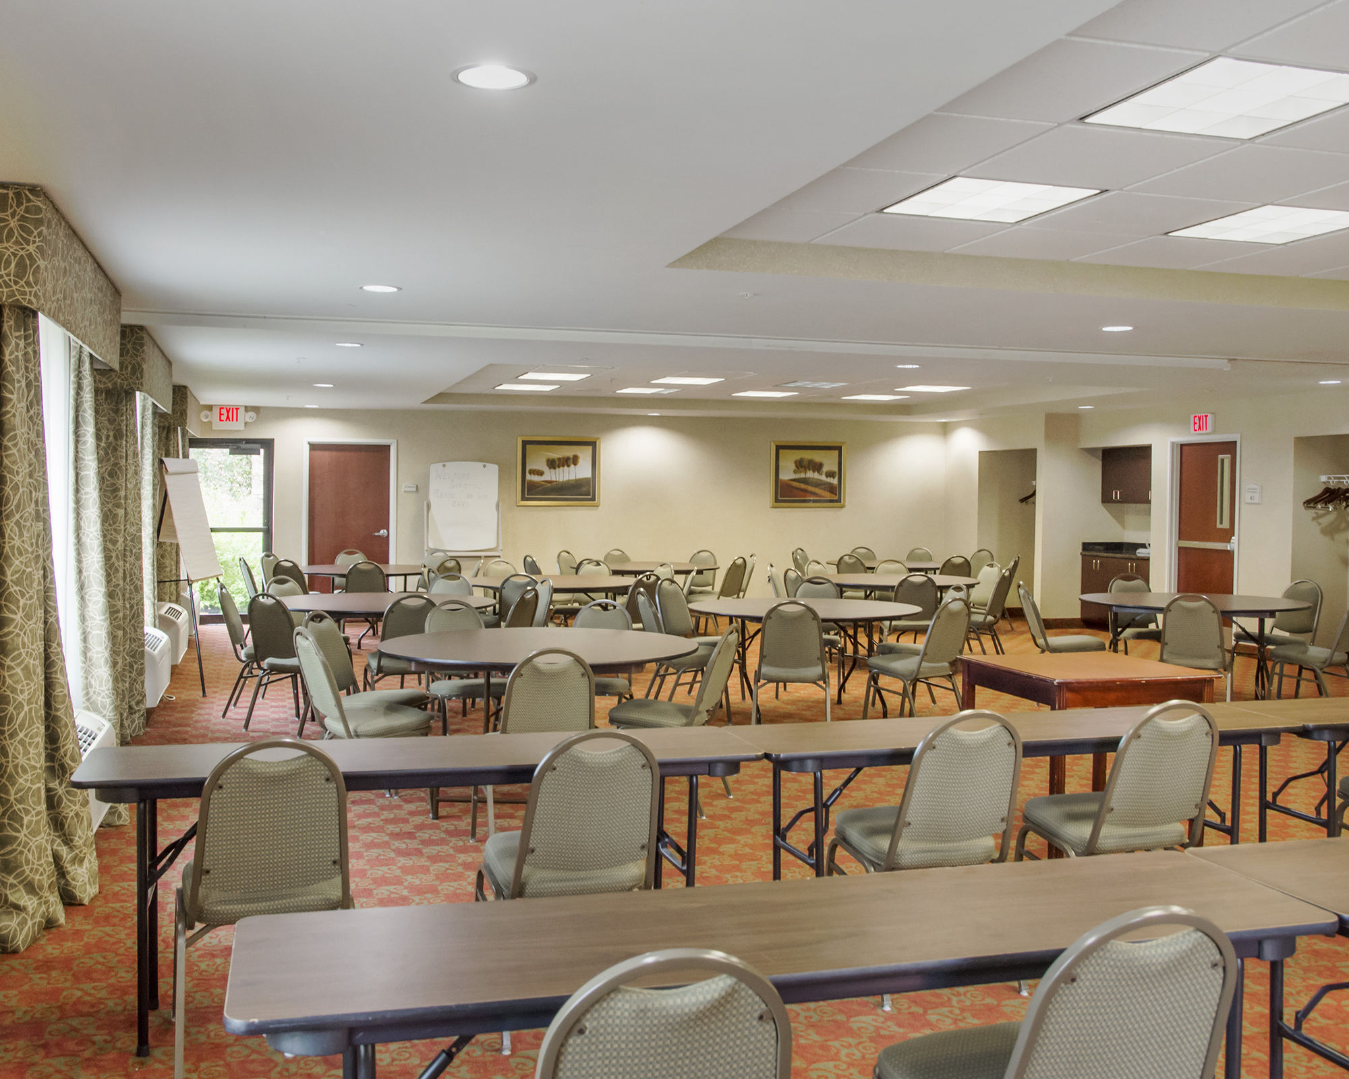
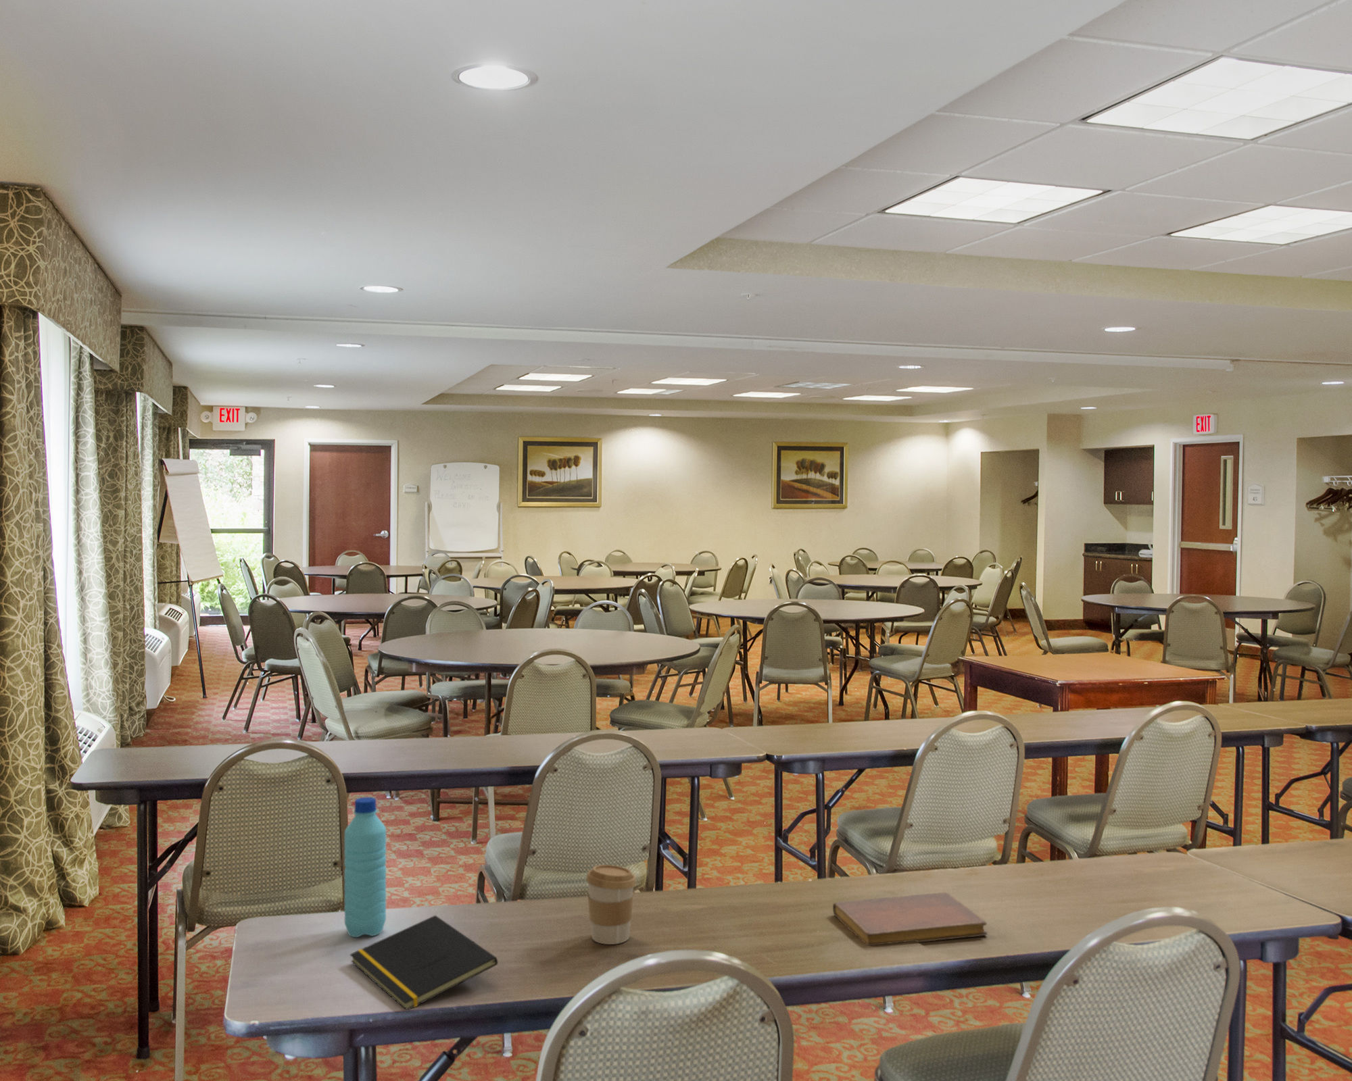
+ water bottle [344,796,386,938]
+ coffee cup [585,864,637,945]
+ notepad [350,914,498,1010]
+ notebook [832,891,988,945]
